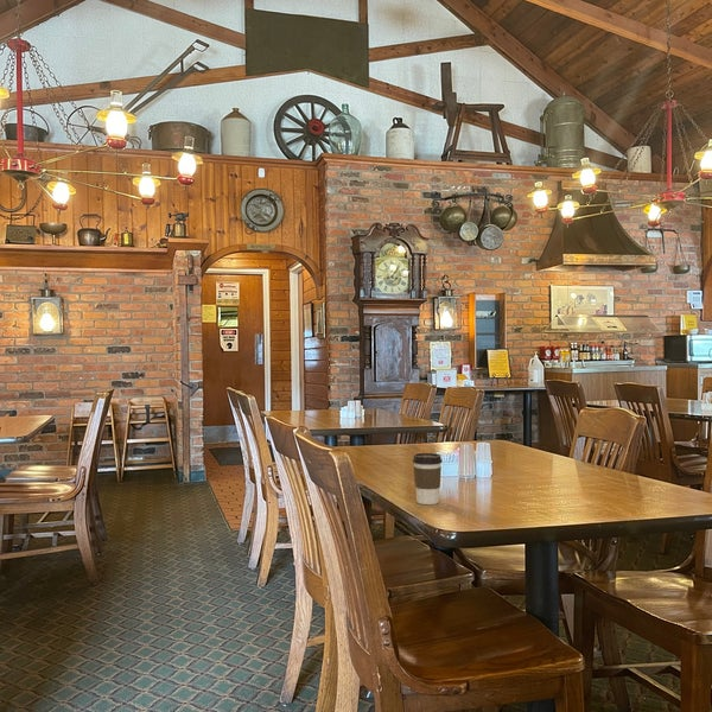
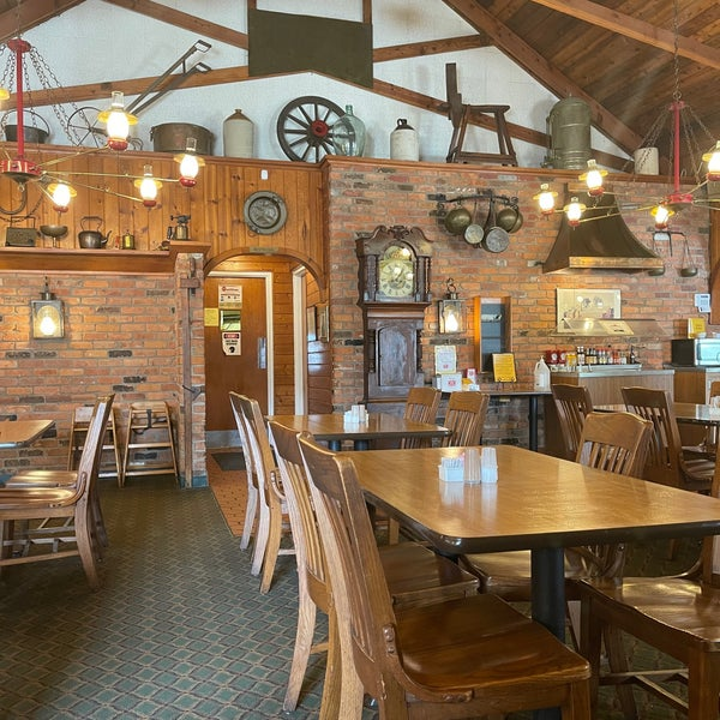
- coffee cup [412,452,444,506]
